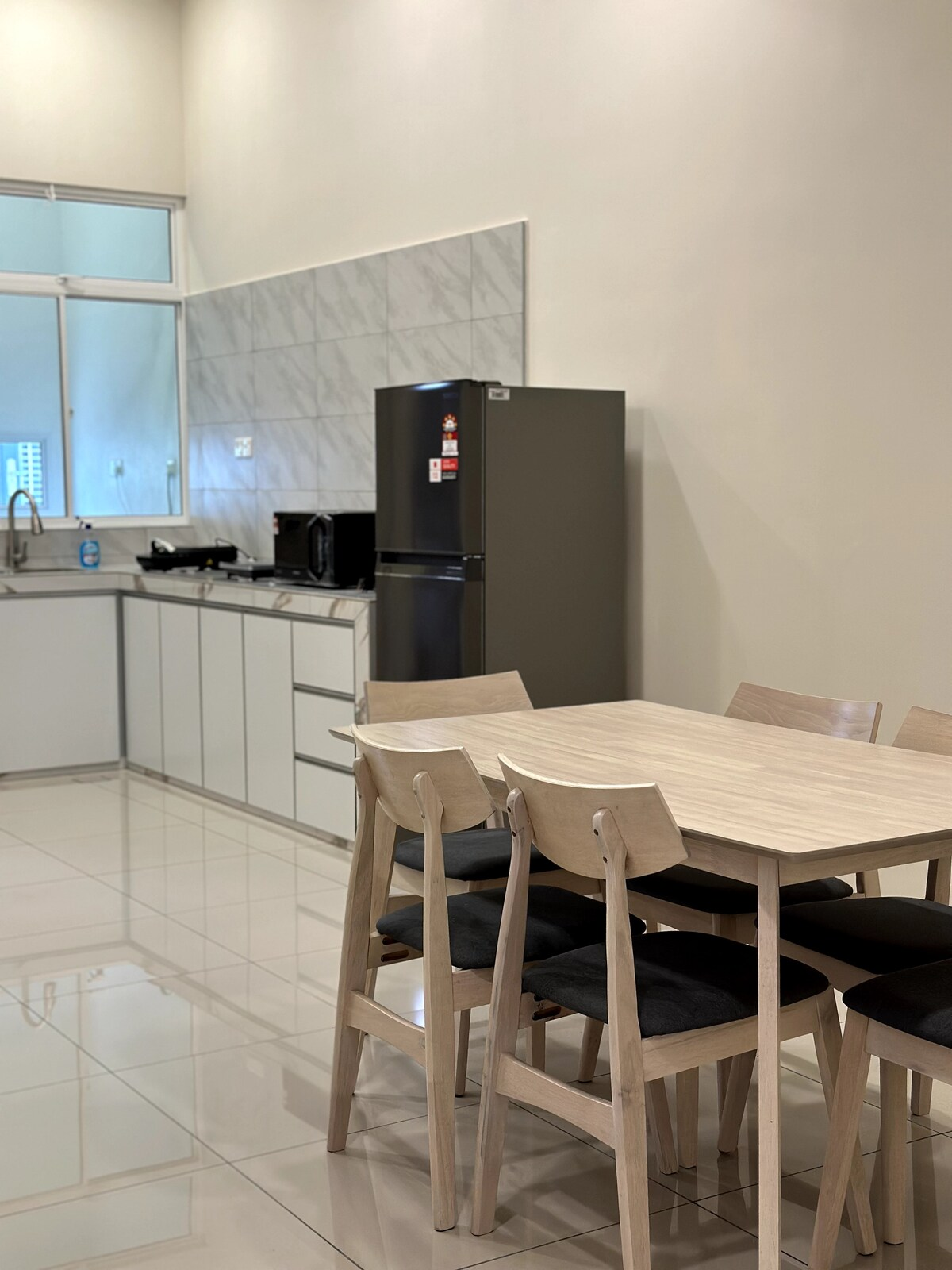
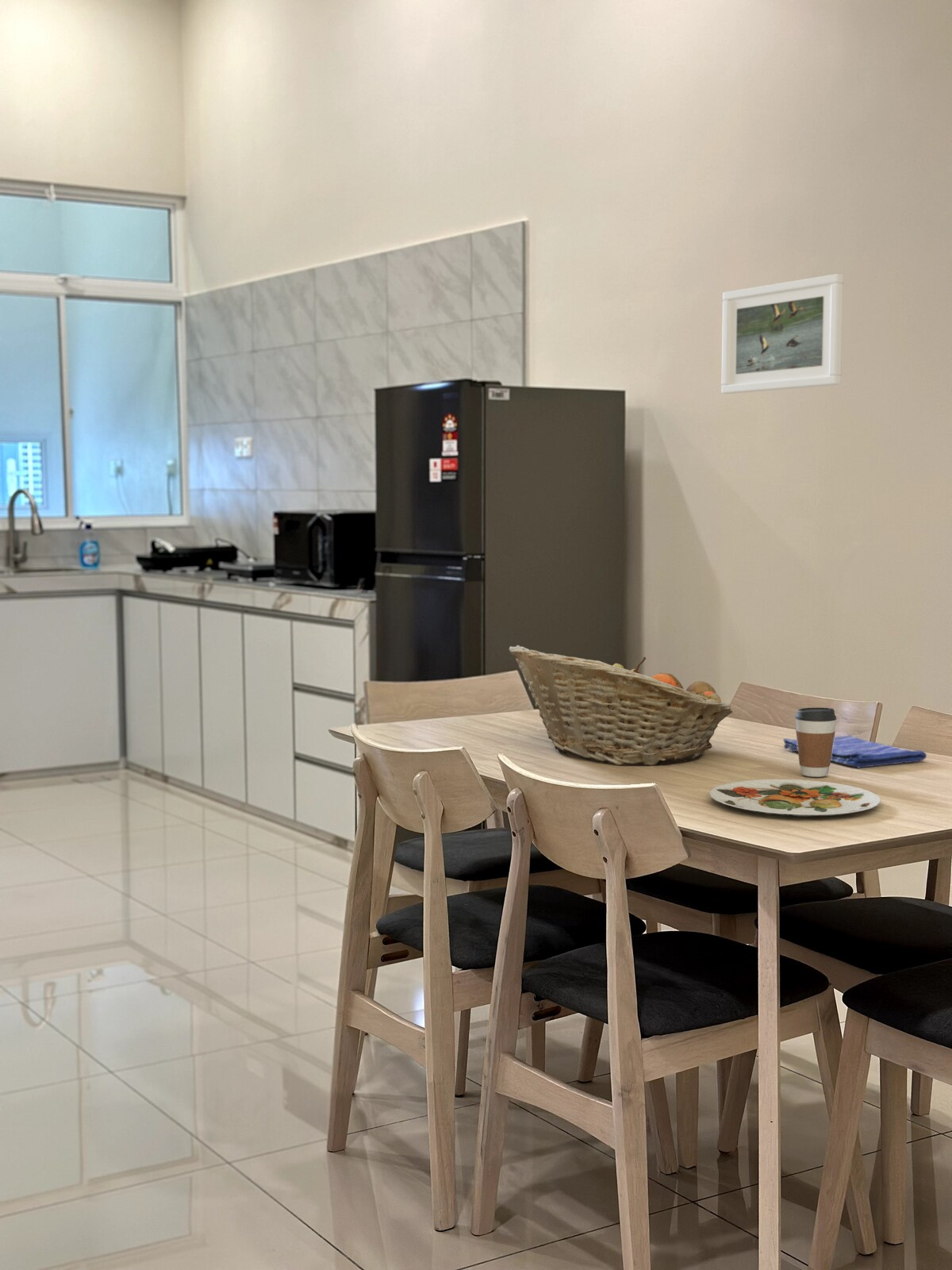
+ coffee cup [794,706,837,778]
+ fruit basket [509,645,734,767]
+ plate [708,779,881,817]
+ dish towel [782,735,927,768]
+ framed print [720,273,844,394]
